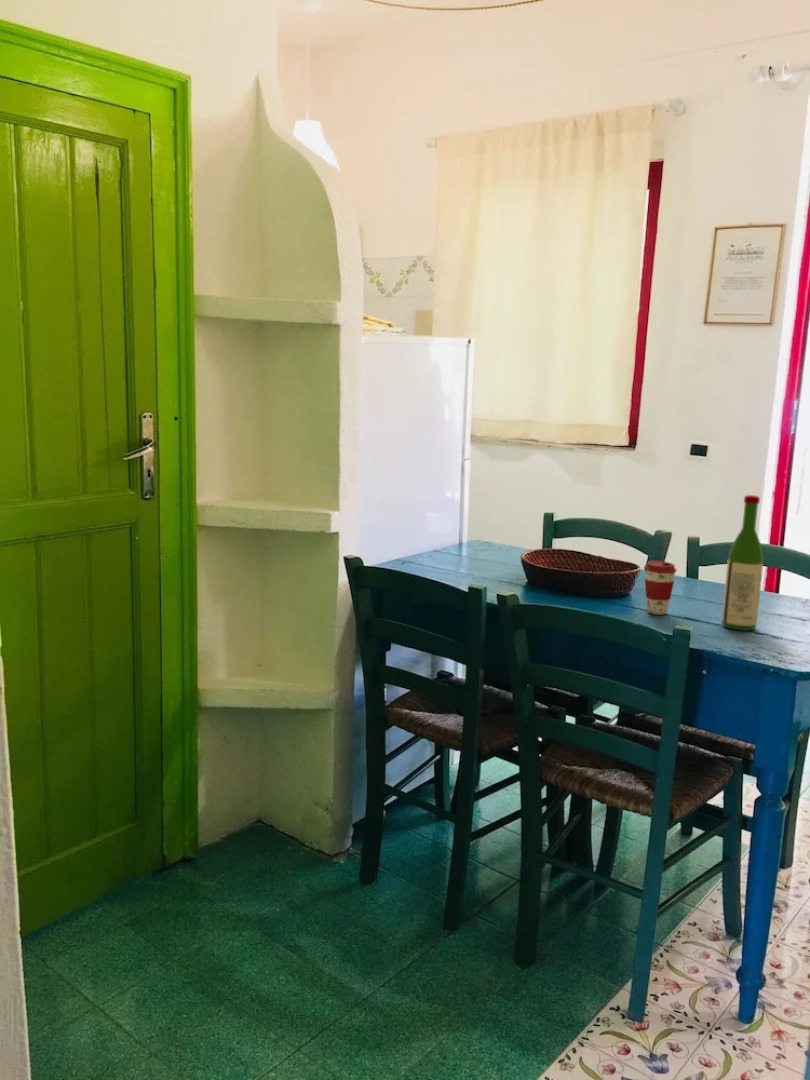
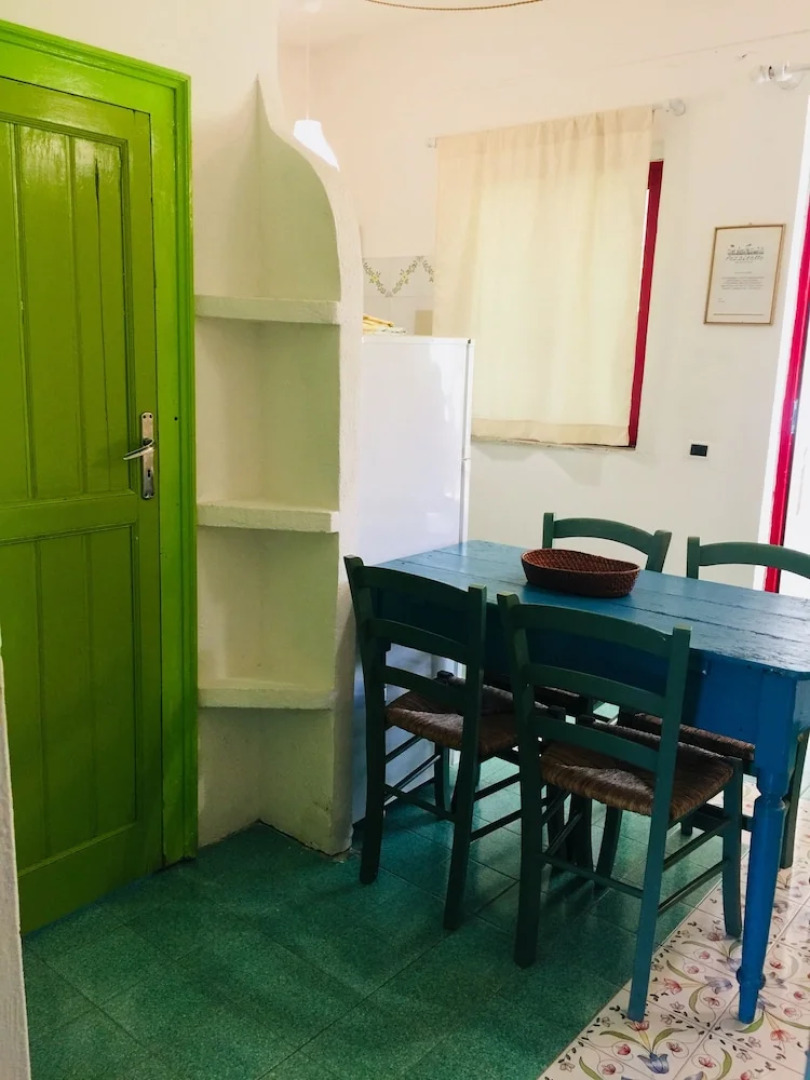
- coffee cup [643,560,678,616]
- wine bottle [721,494,764,632]
